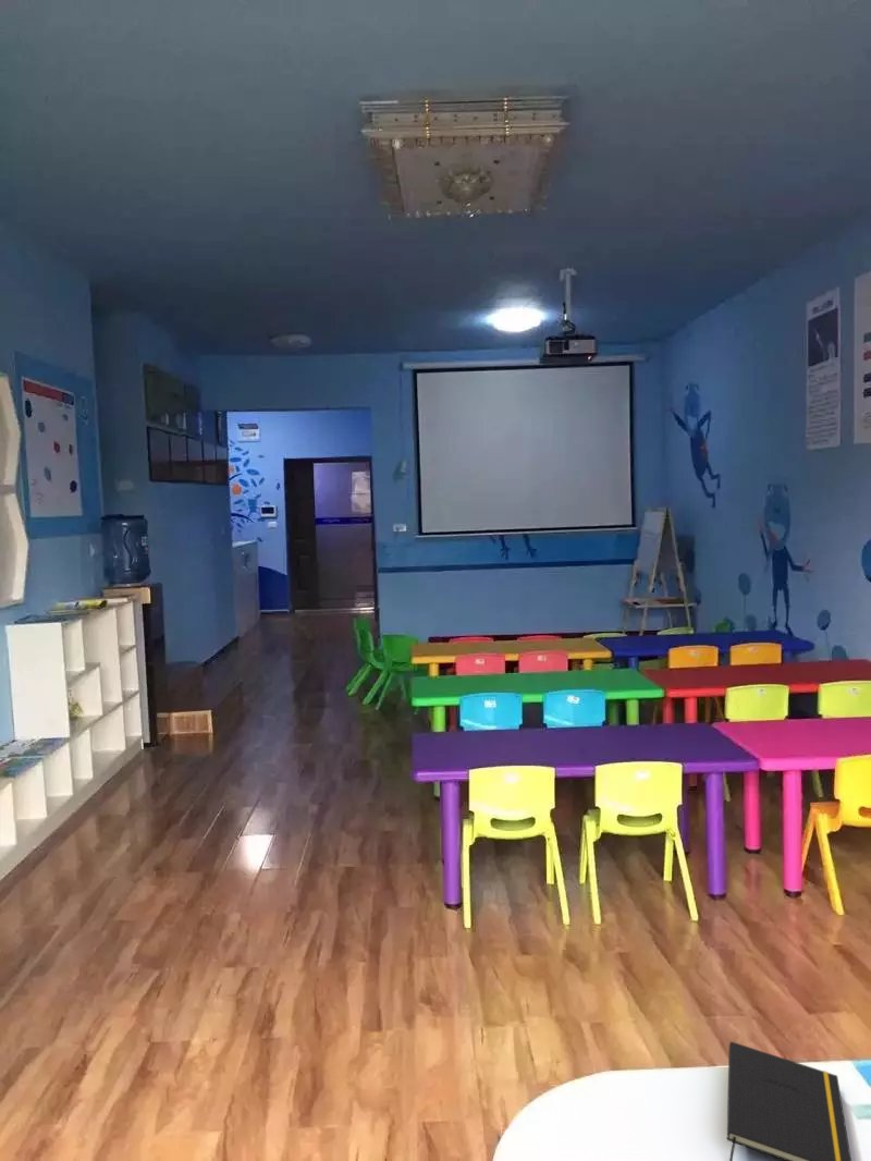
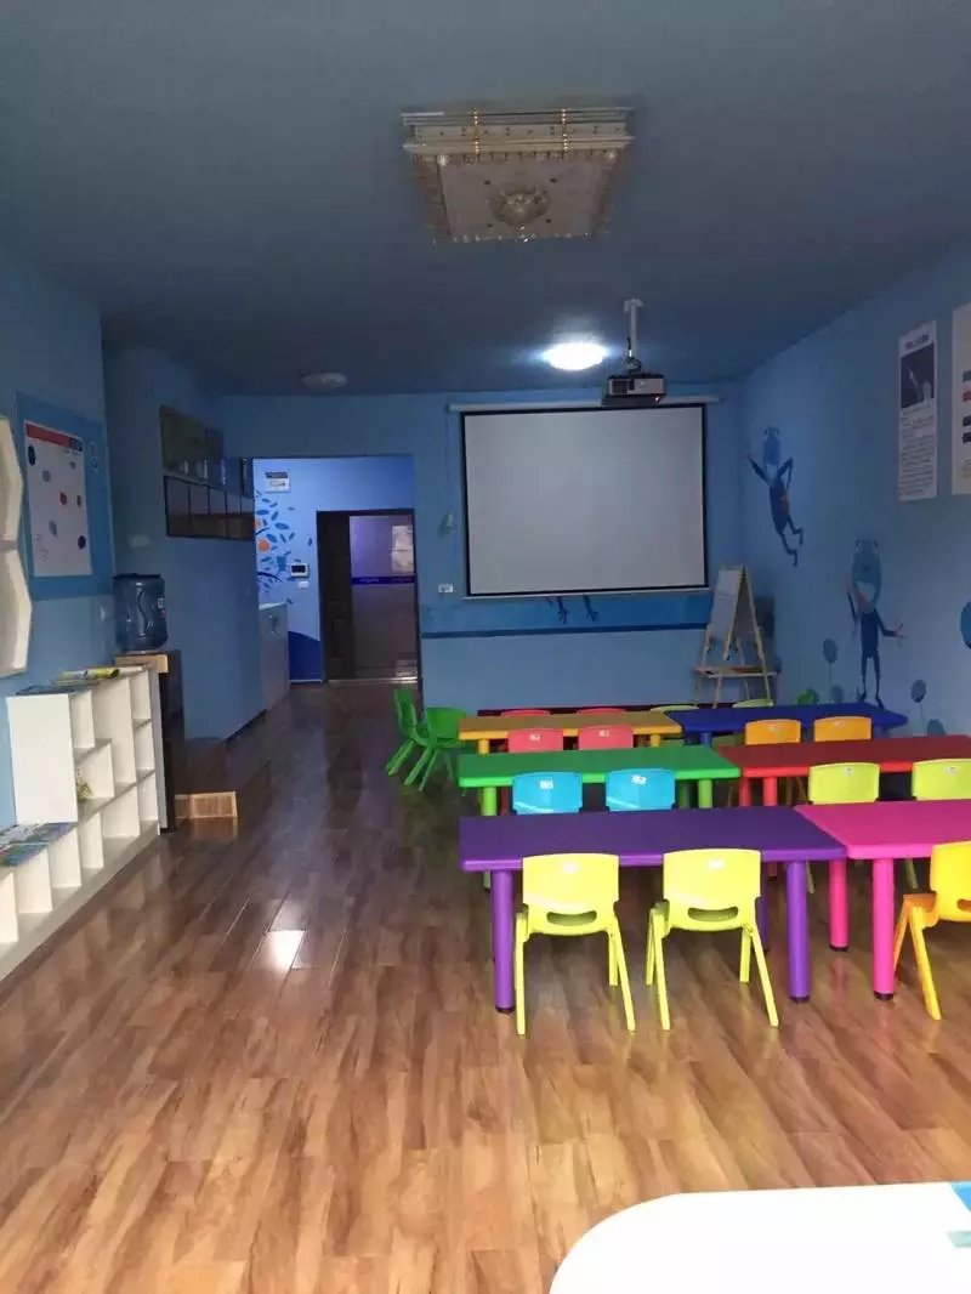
- notepad [726,1040,852,1161]
